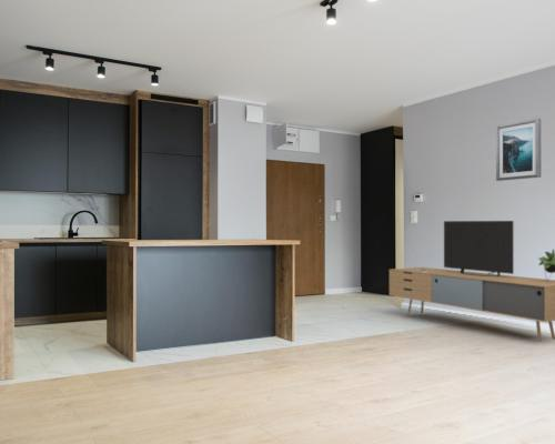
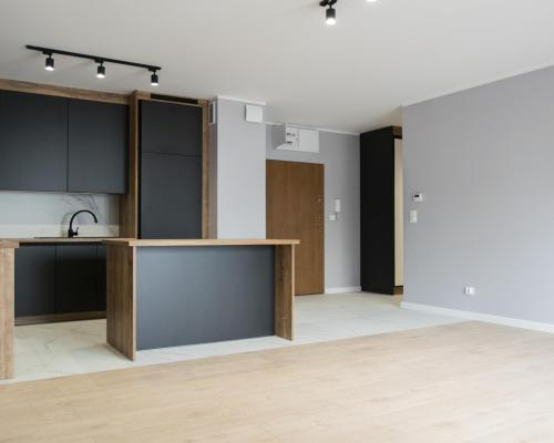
- media console [389,220,555,343]
- wall art [495,118,542,182]
